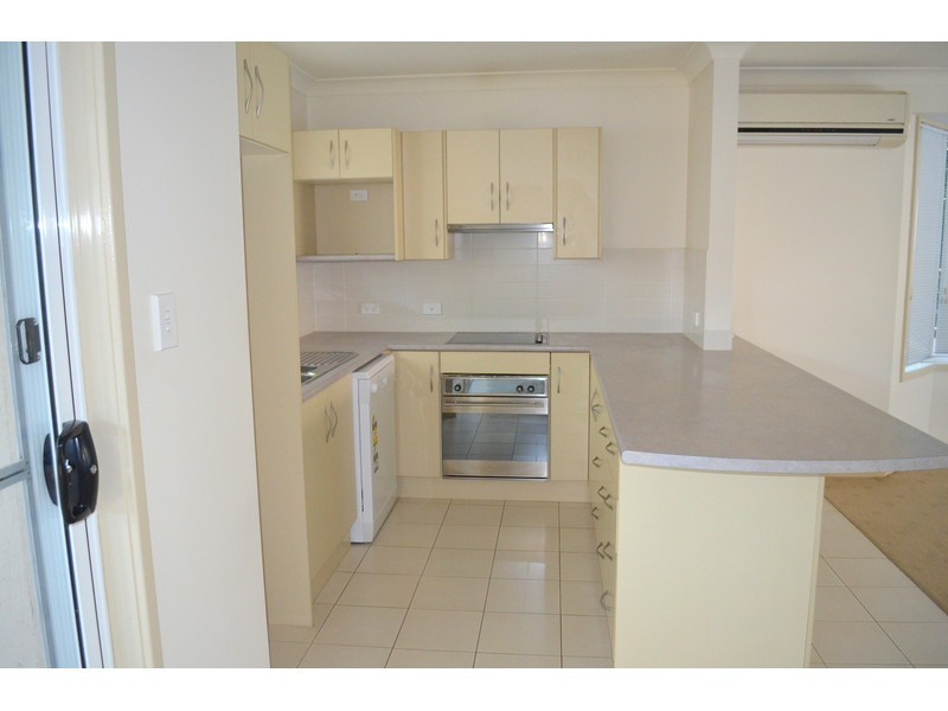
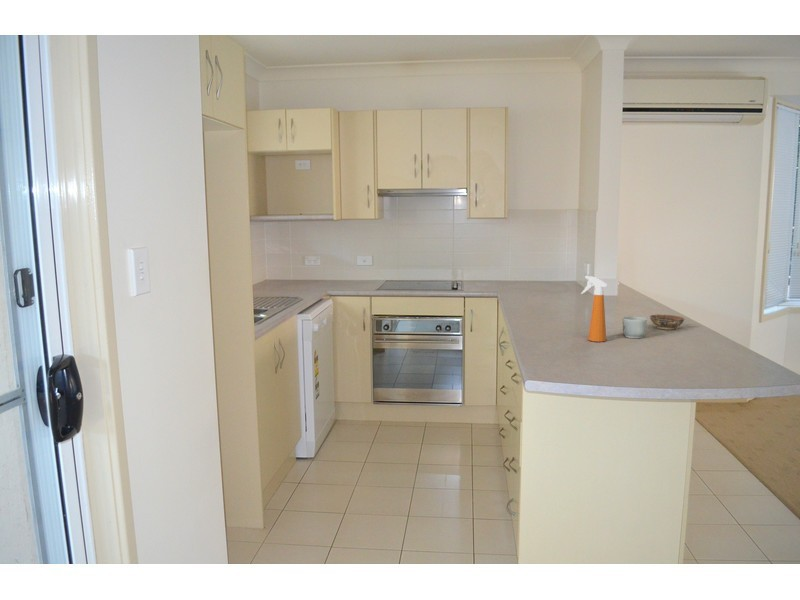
+ mug [622,315,648,339]
+ spray bottle [580,275,608,343]
+ bowl [649,313,686,331]
